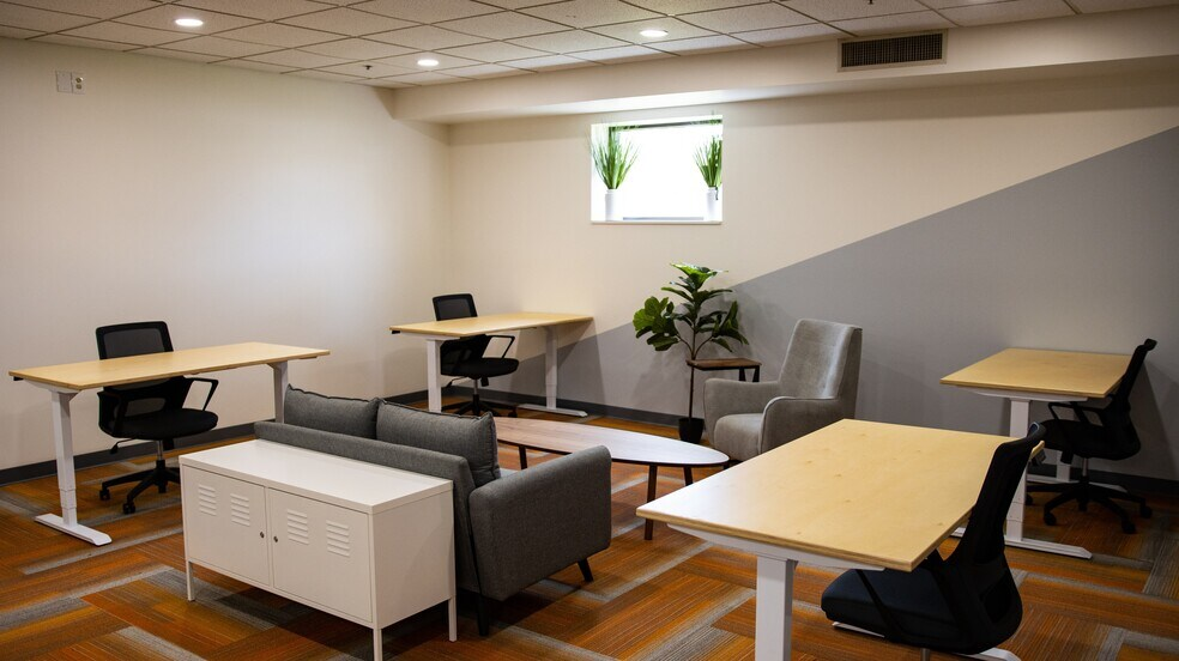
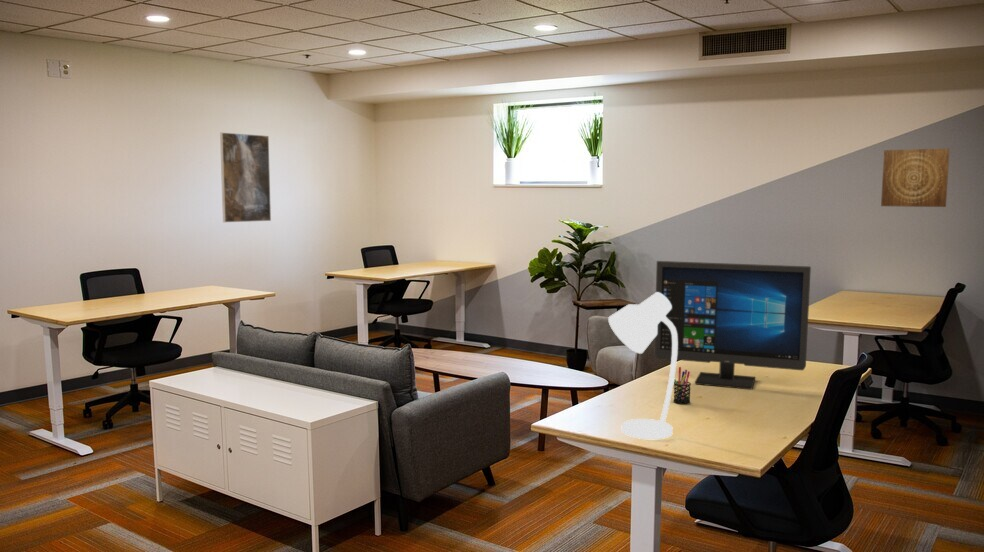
+ pen holder [672,366,692,405]
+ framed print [219,132,272,223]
+ wall art [880,147,951,208]
+ desk lamp [607,292,678,440]
+ computer monitor [653,260,812,390]
